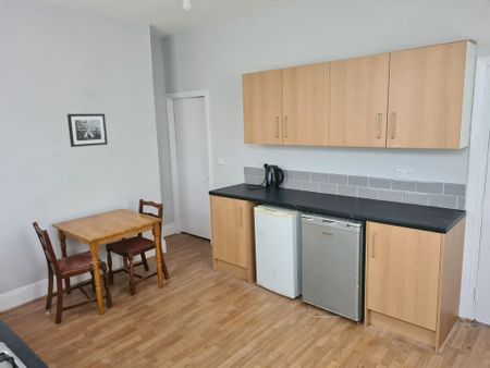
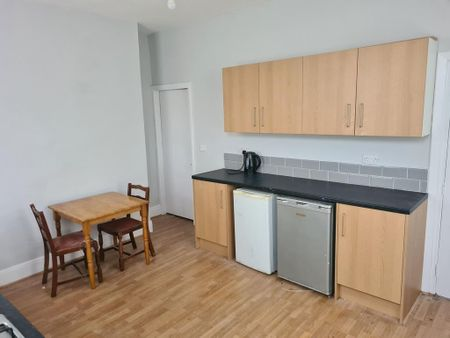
- wall art [66,113,109,148]
